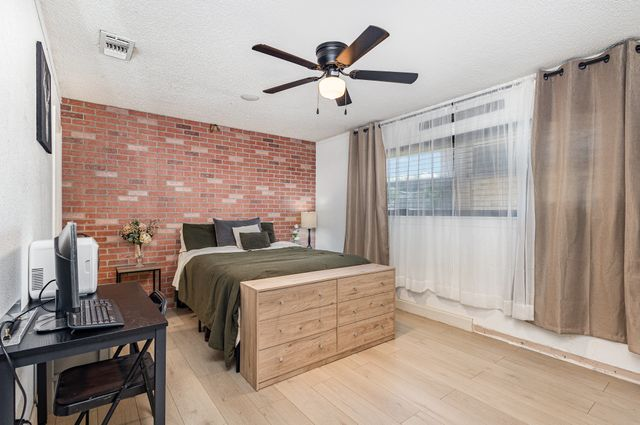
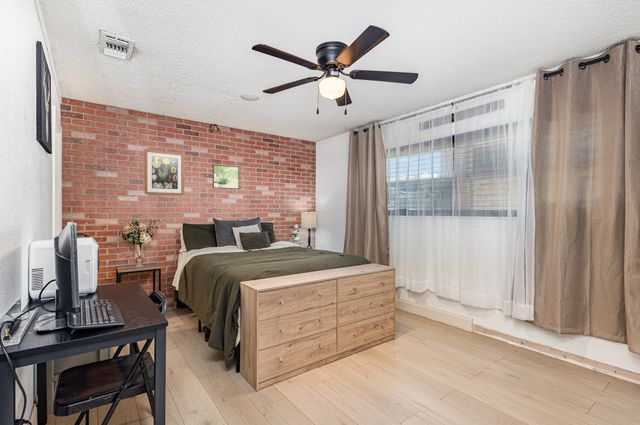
+ wall art [144,148,185,196]
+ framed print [212,163,240,190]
